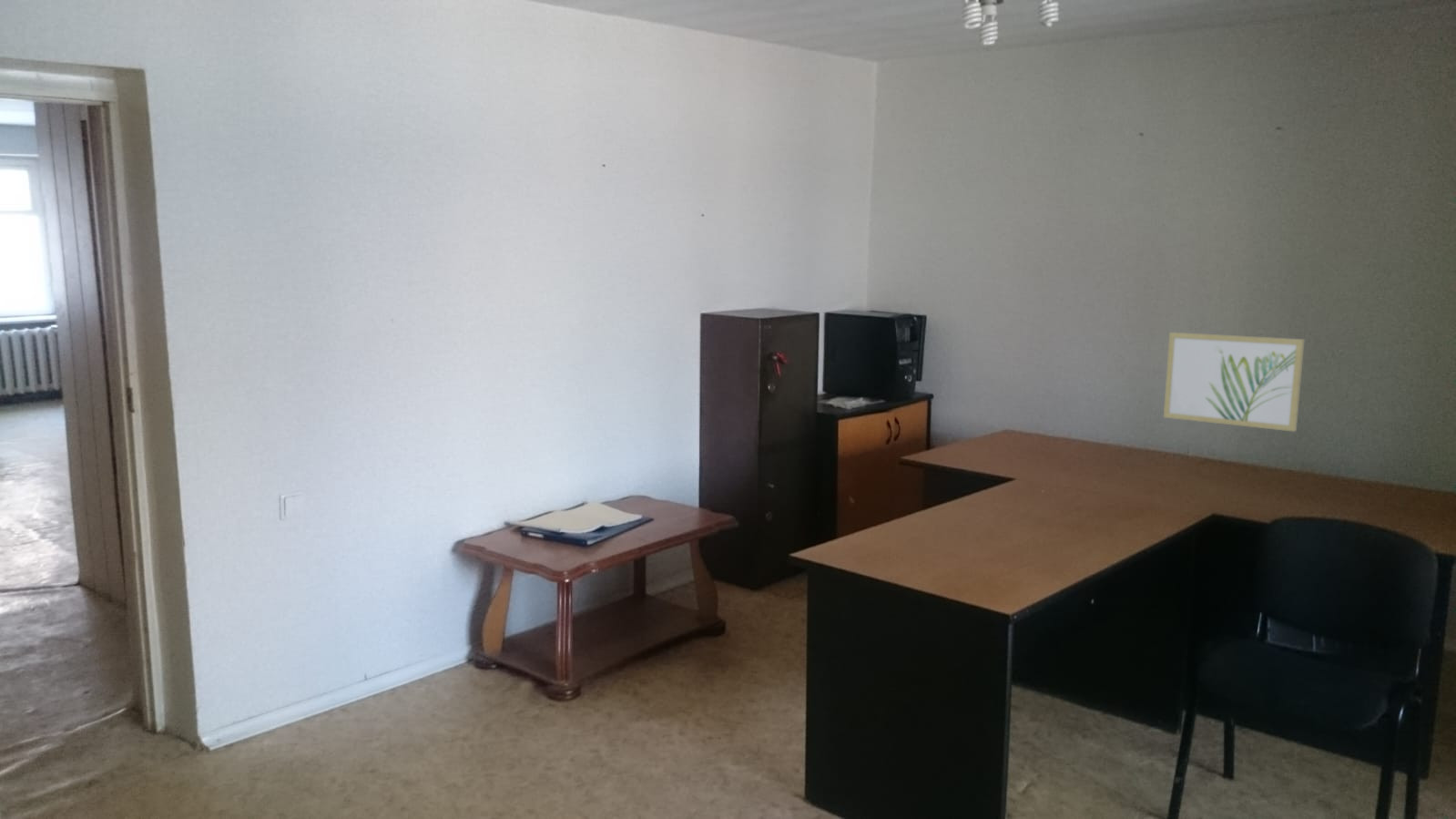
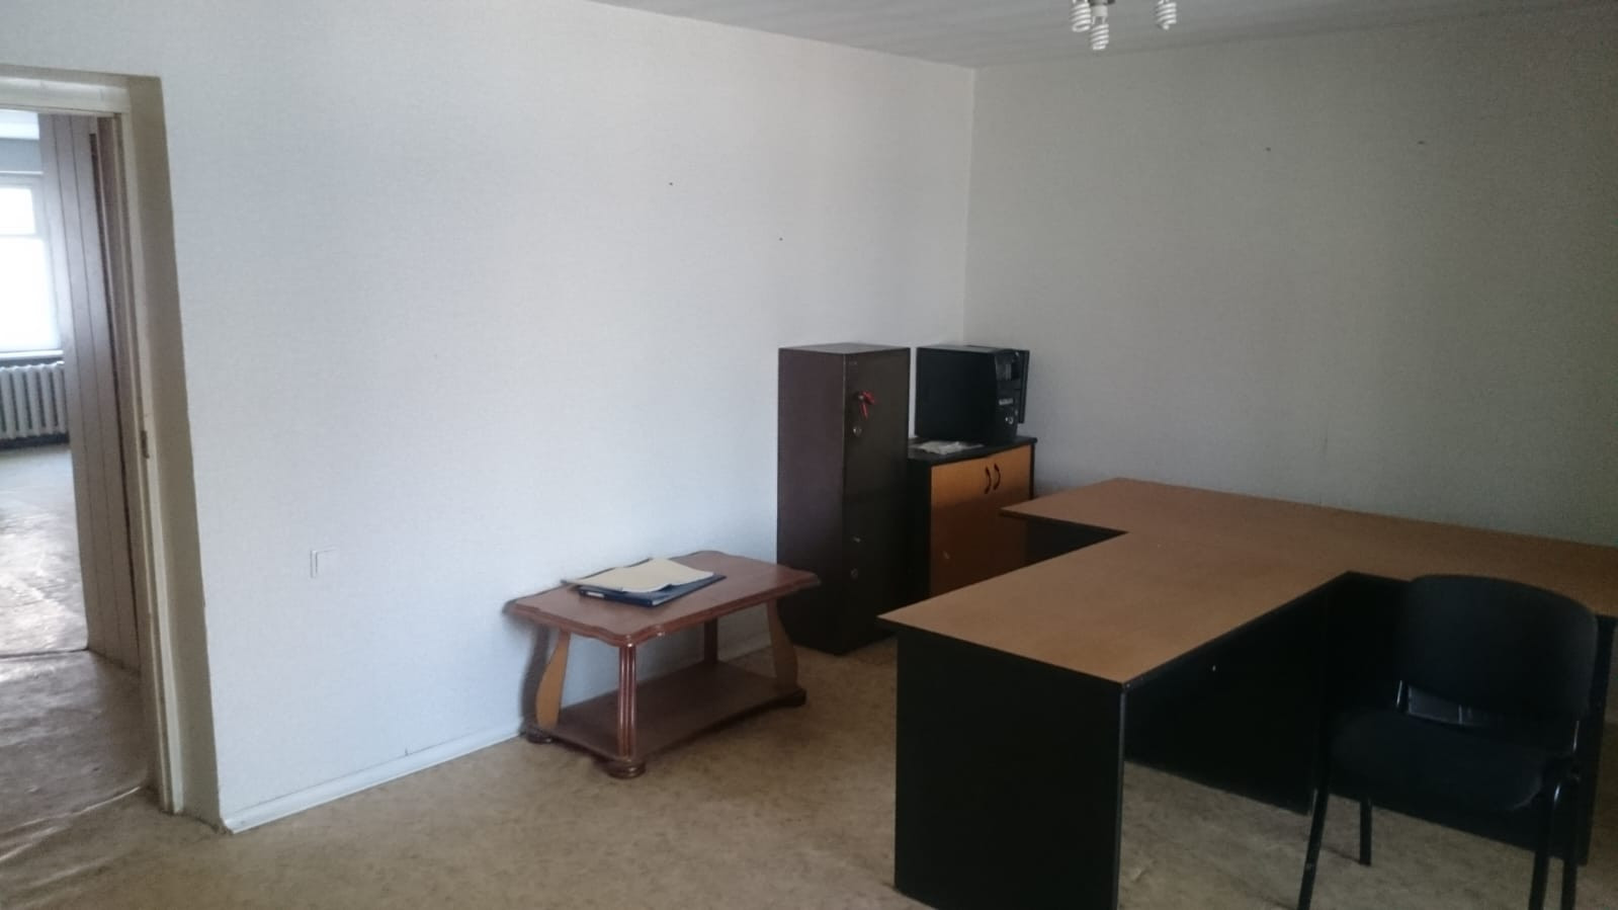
- wall art [1163,332,1306,433]
